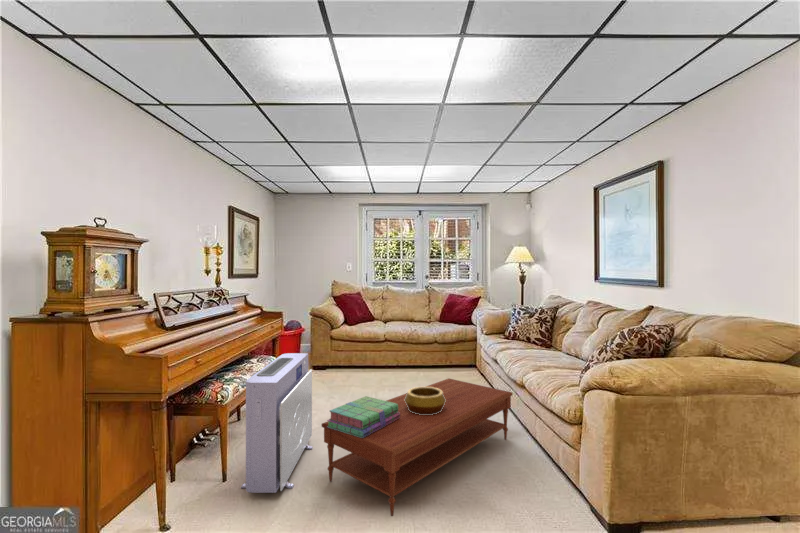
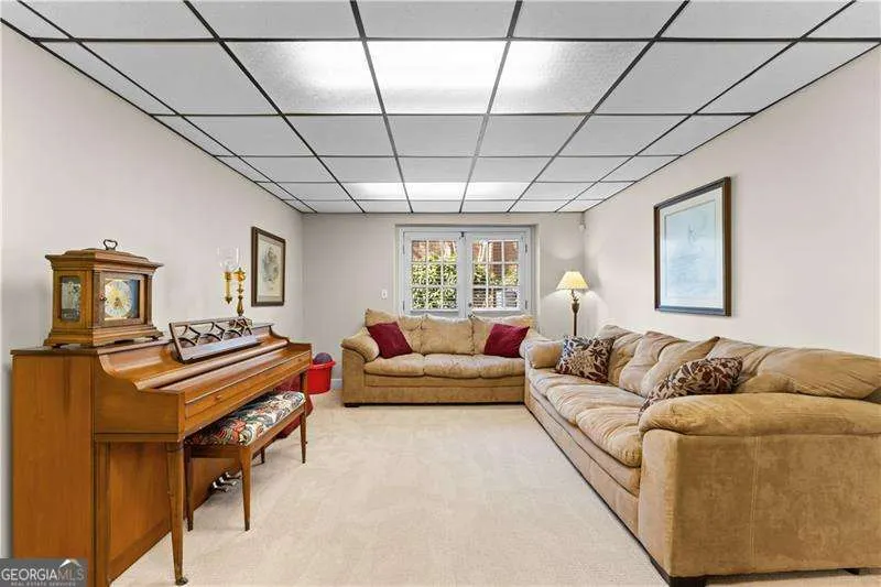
- coffee table [321,377,514,517]
- decorative bowl [404,386,446,415]
- air purifier [240,352,314,494]
- stack of books [326,395,400,438]
